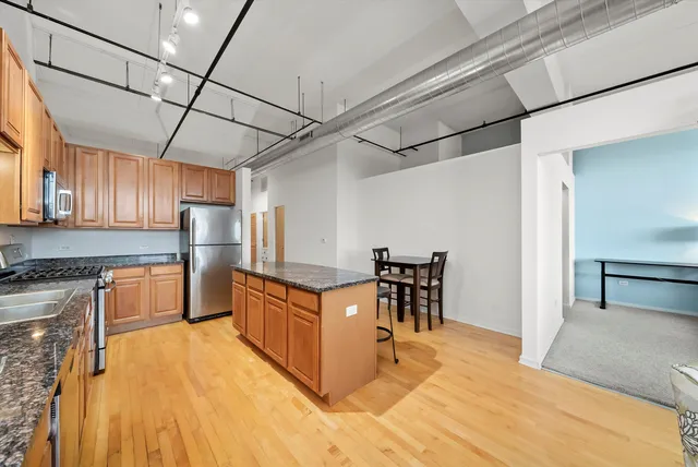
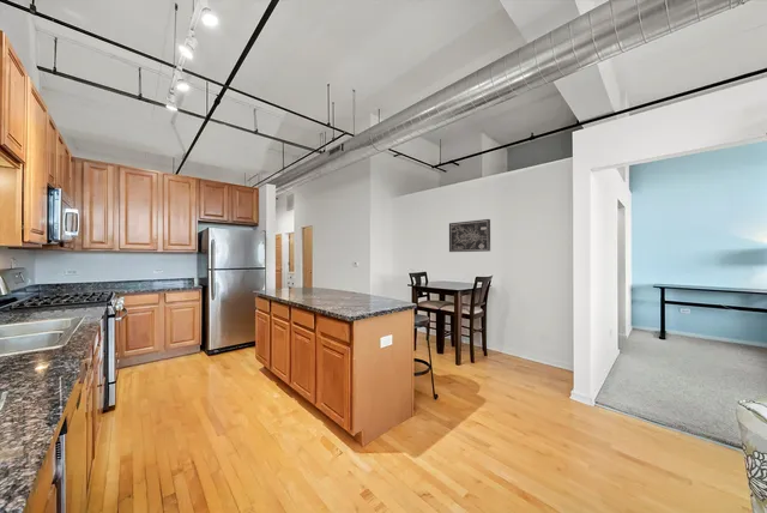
+ wall art [448,218,491,253]
